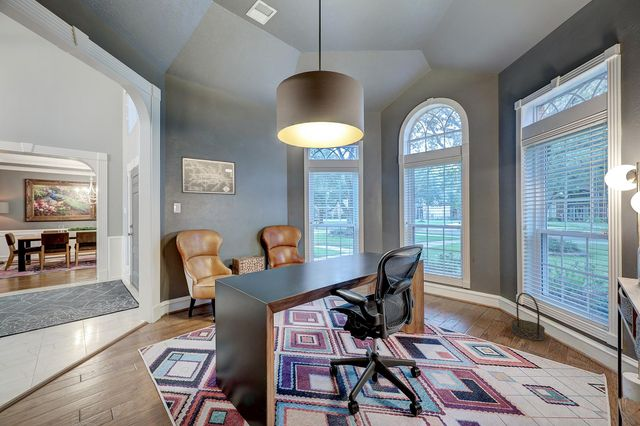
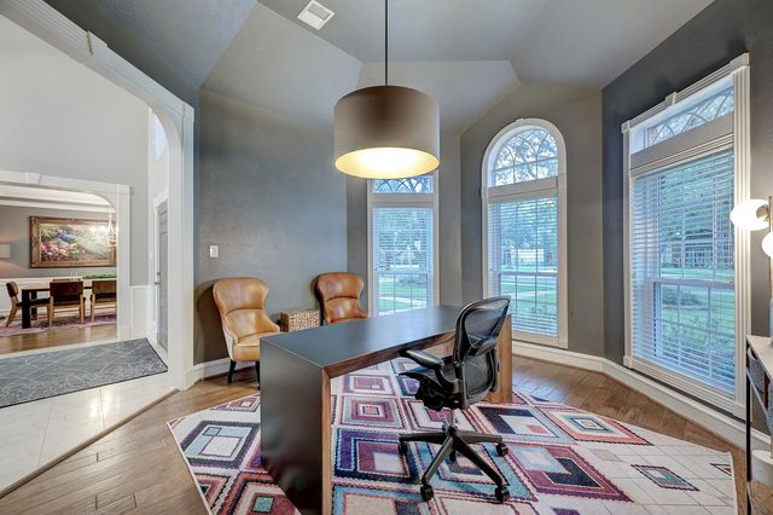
- wall art [180,156,237,196]
- basket [510,292,546,341]
